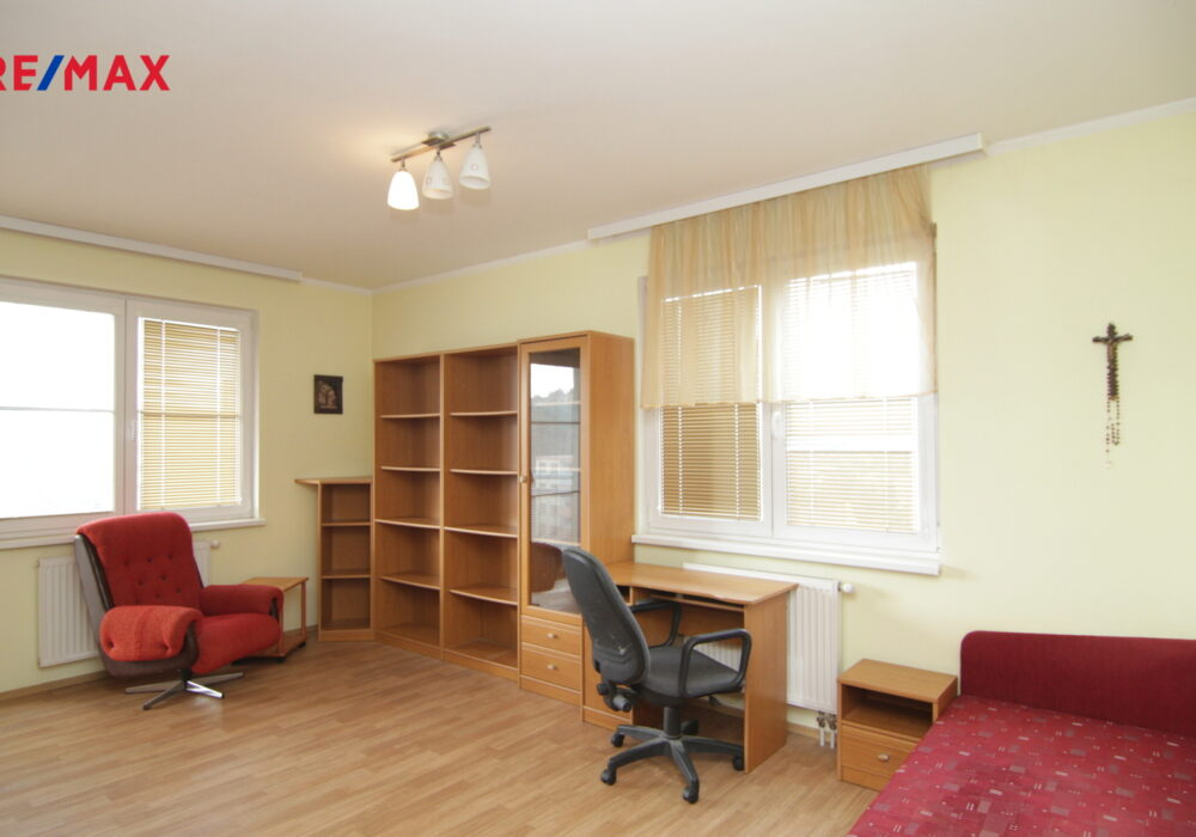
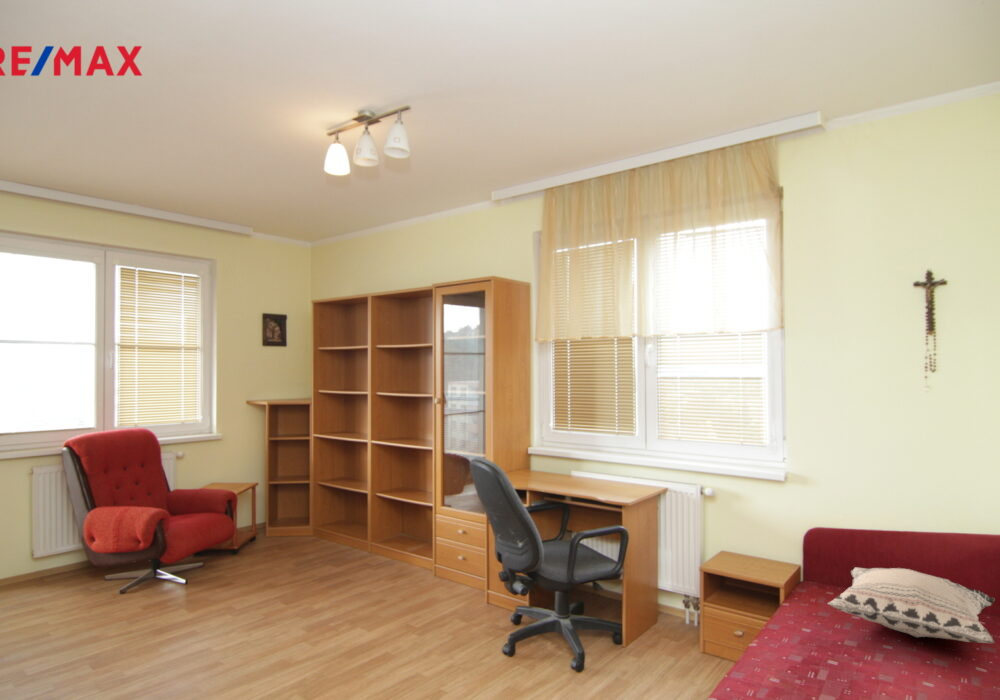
+ decorative pillow [827,566,995,644]
